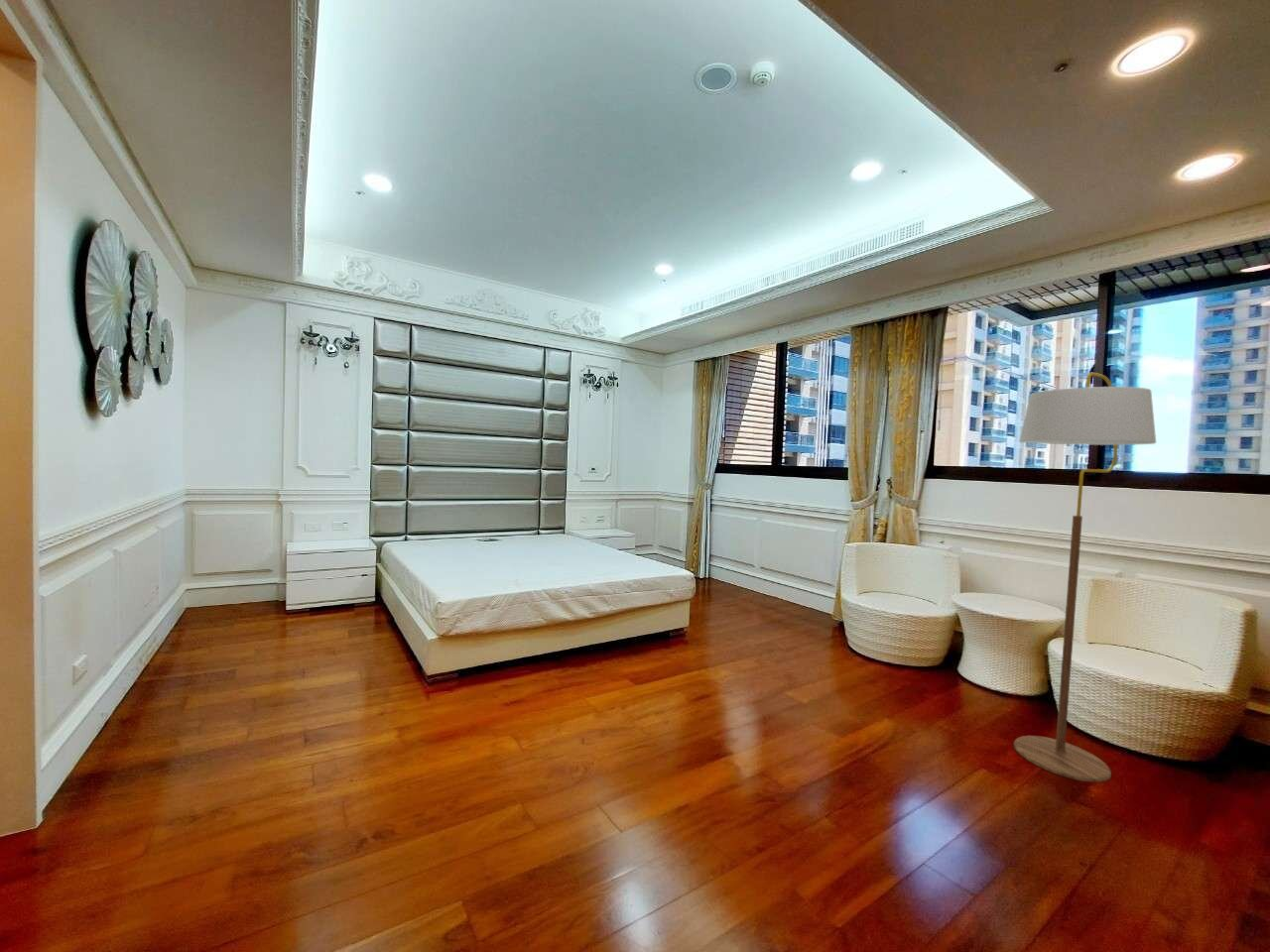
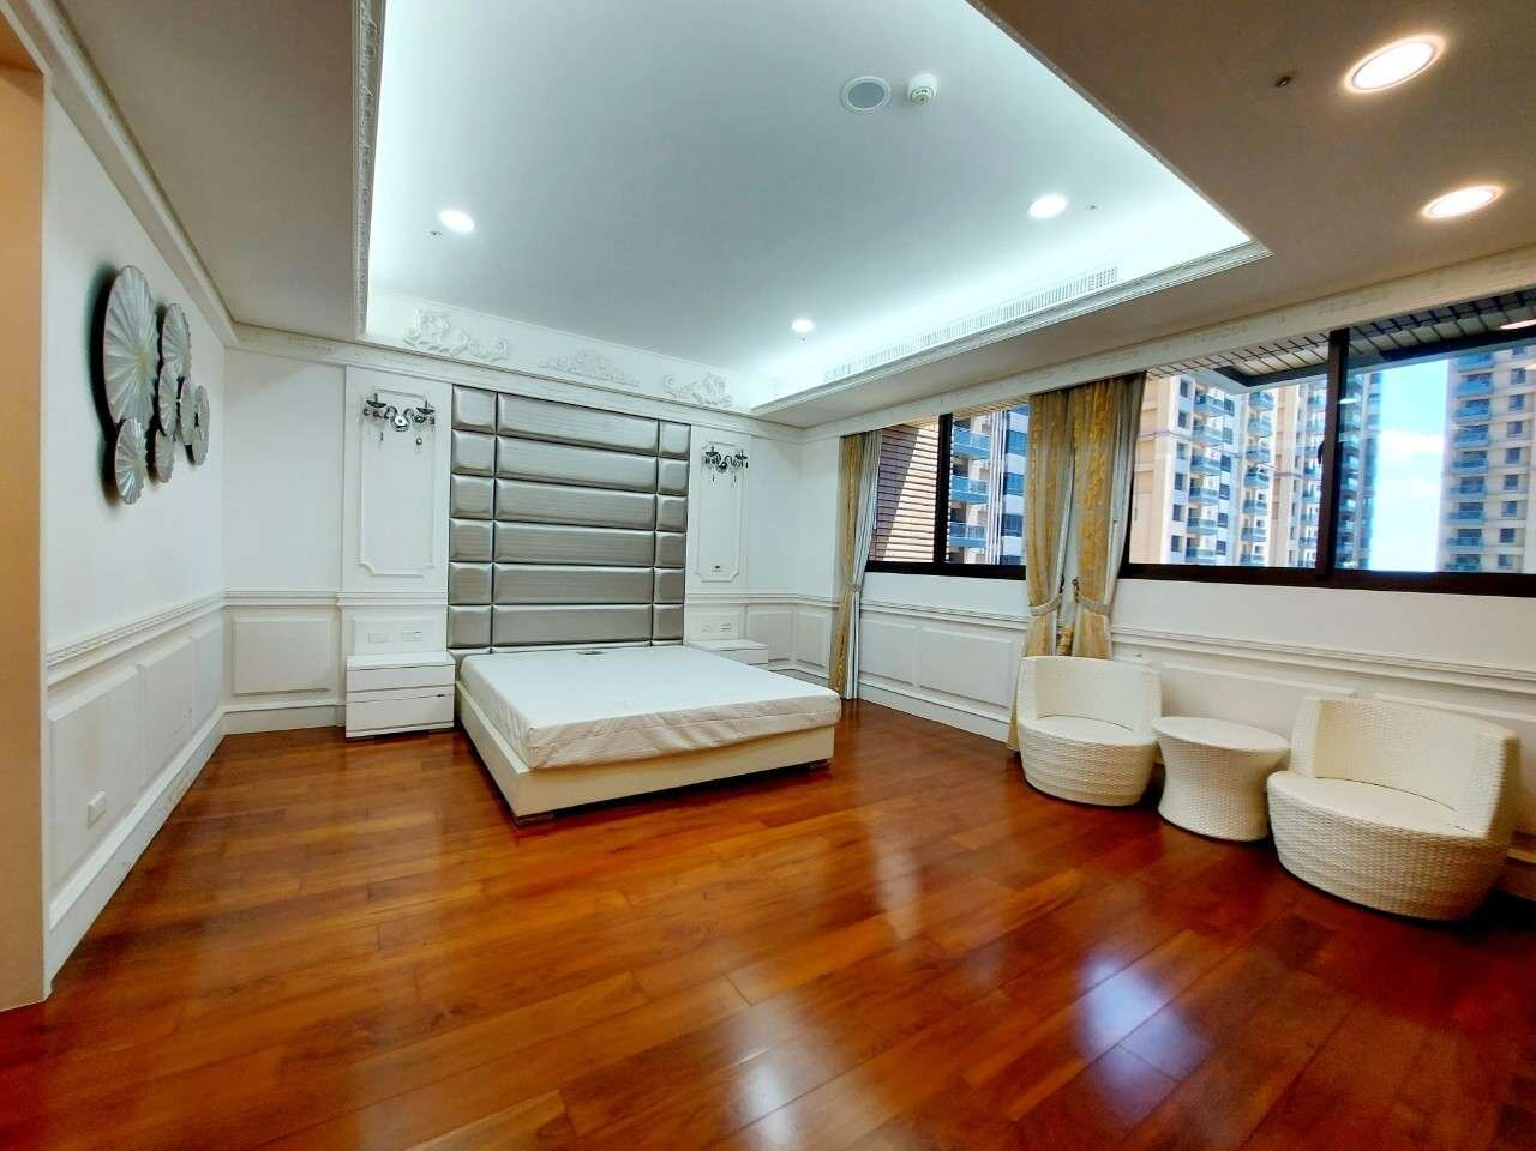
- floor lamp [1013,372,1157,783]
